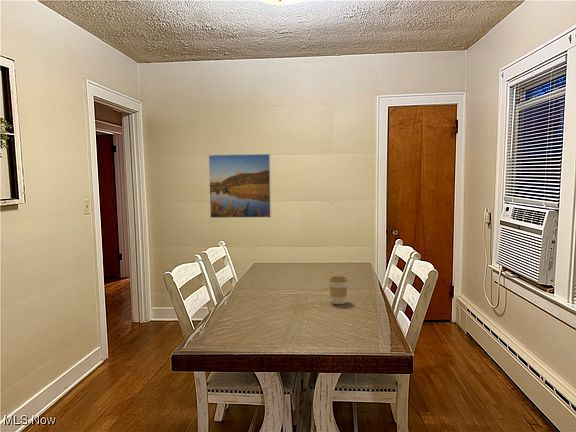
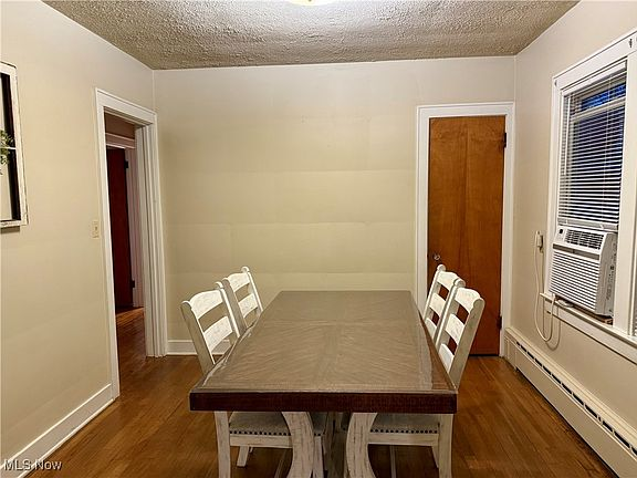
- coffee cup [328,275,349,305]
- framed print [208,153,272,219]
